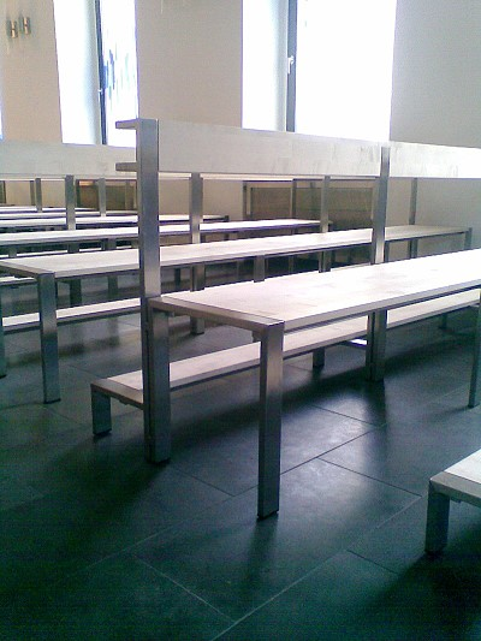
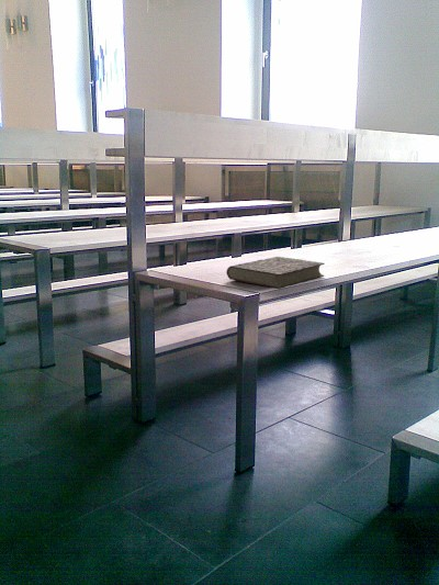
+ book [225,256,325,290]
